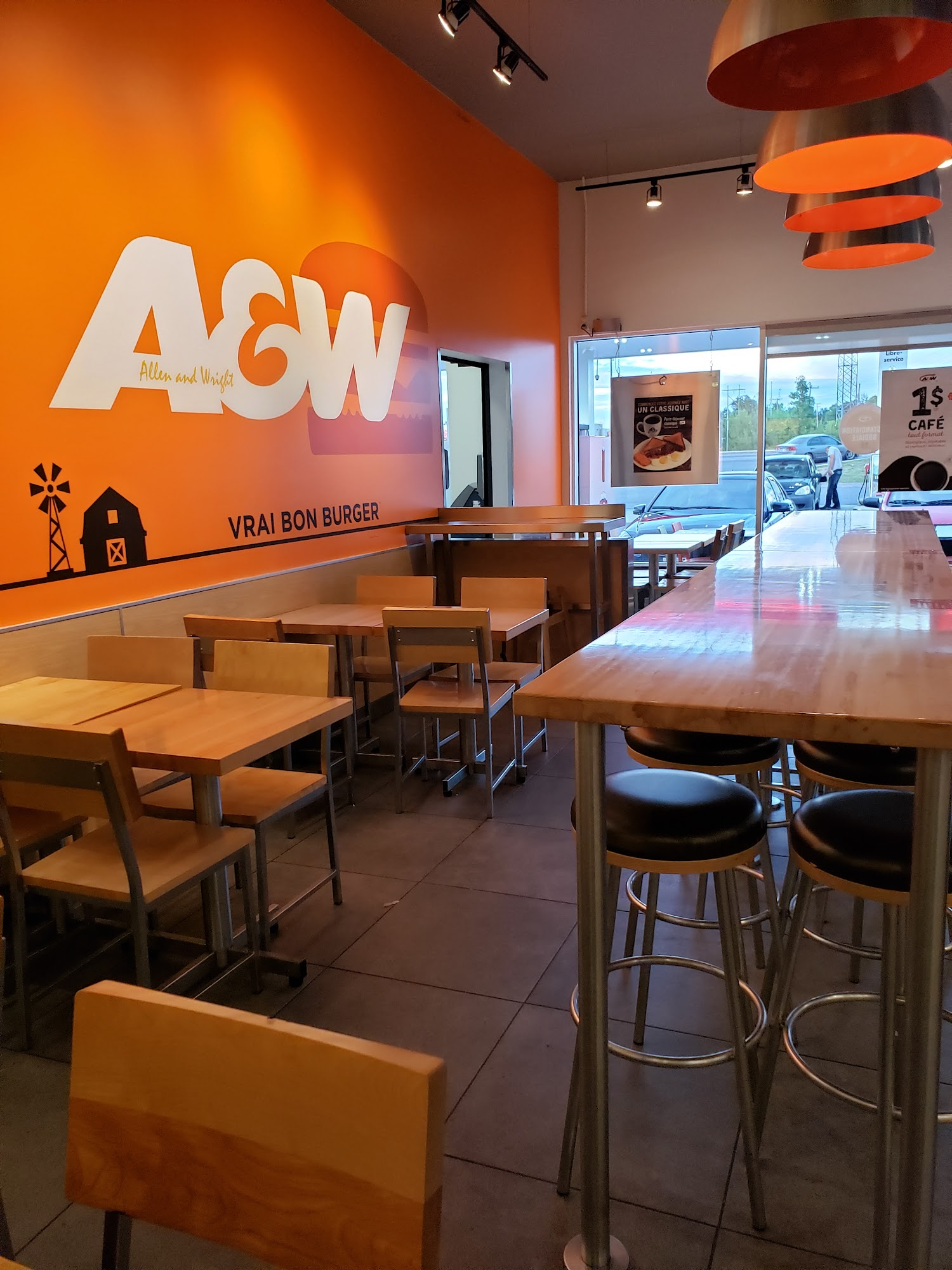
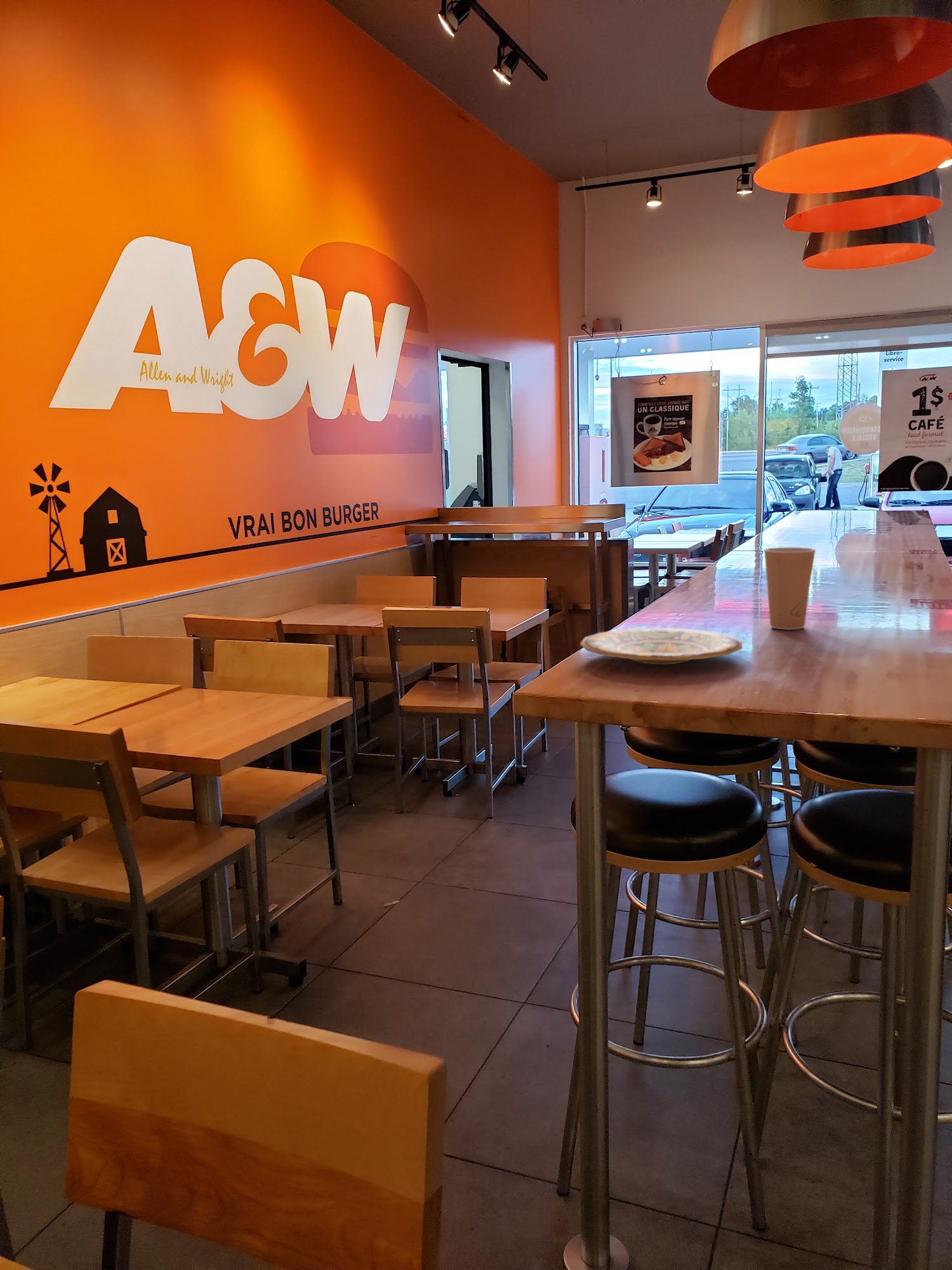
+ plate [579,627,743,665]
+ paper cup [764,547,816,631]
